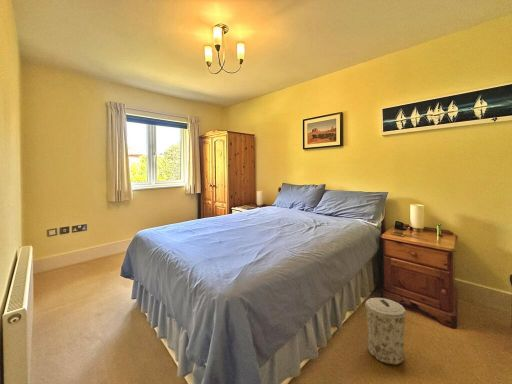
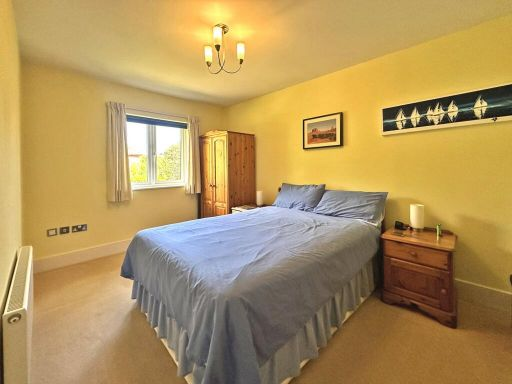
- trash can [364,297,407,366]
